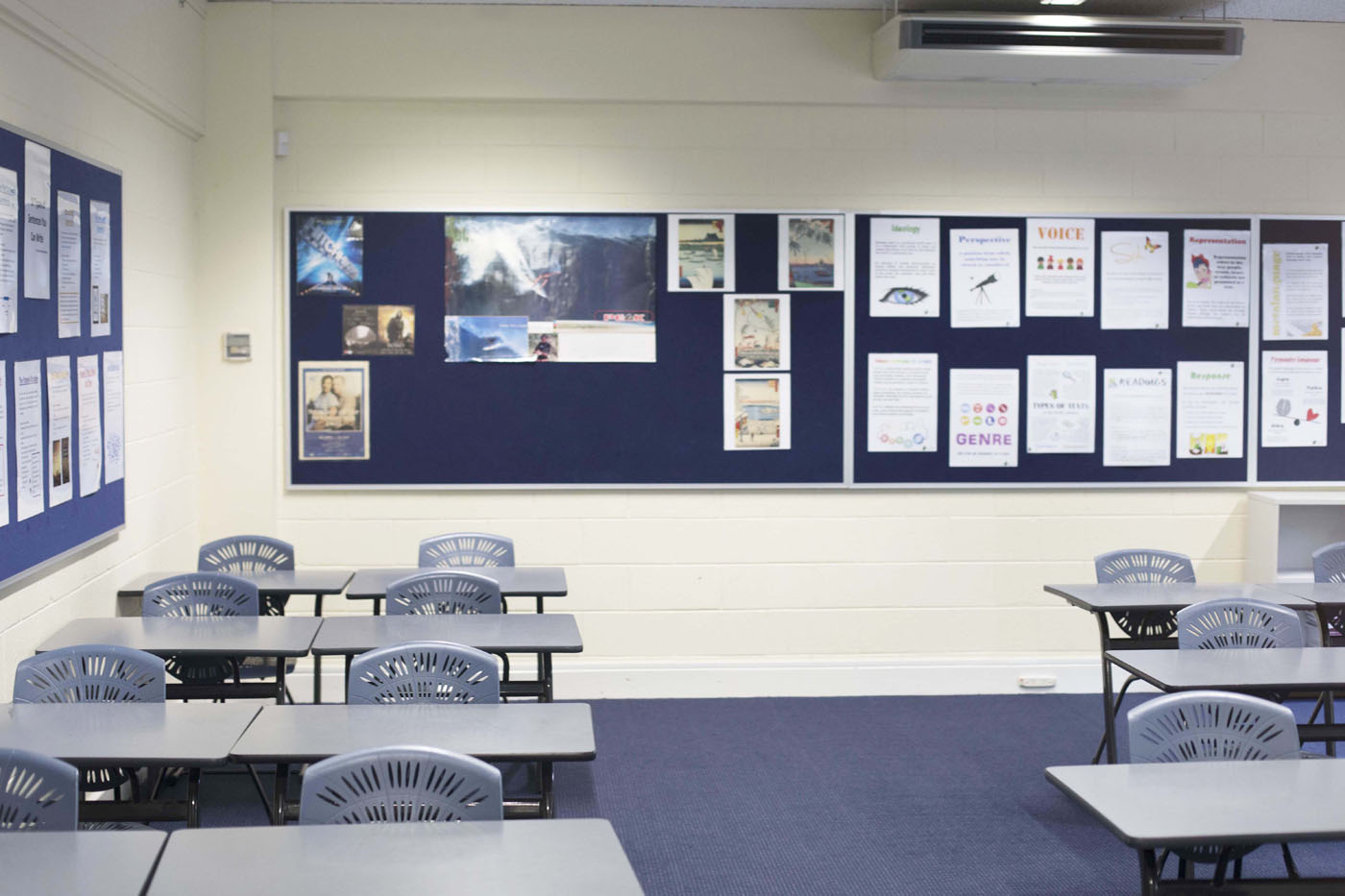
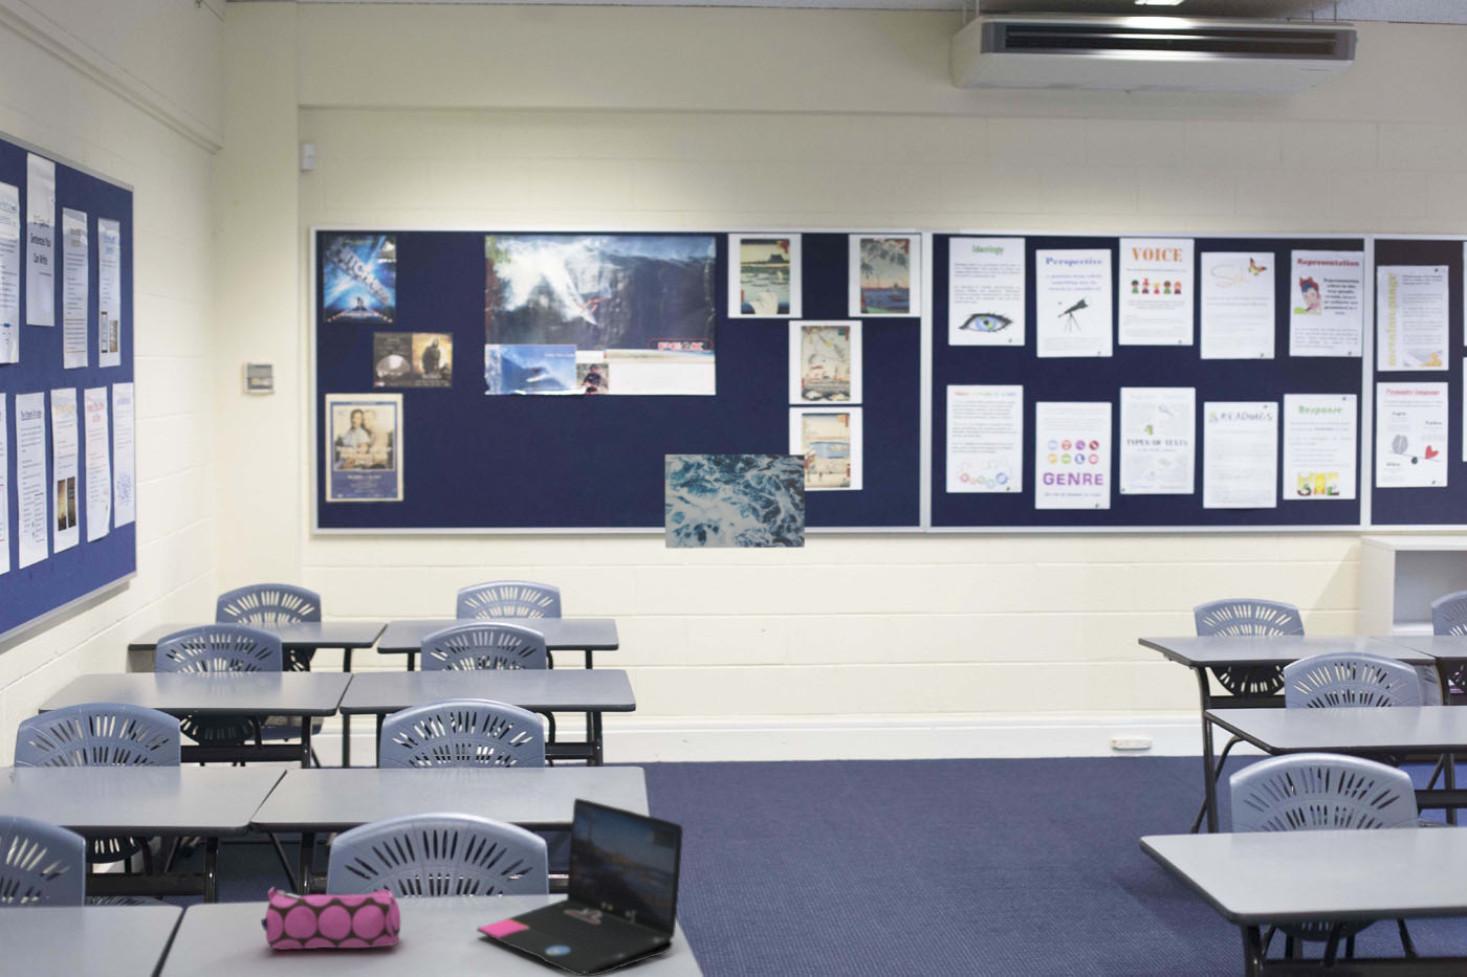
+ pencil case [260,885,401,951]
+ laptop [476,797,684,977]
+ wall art [664,454,806,548]
